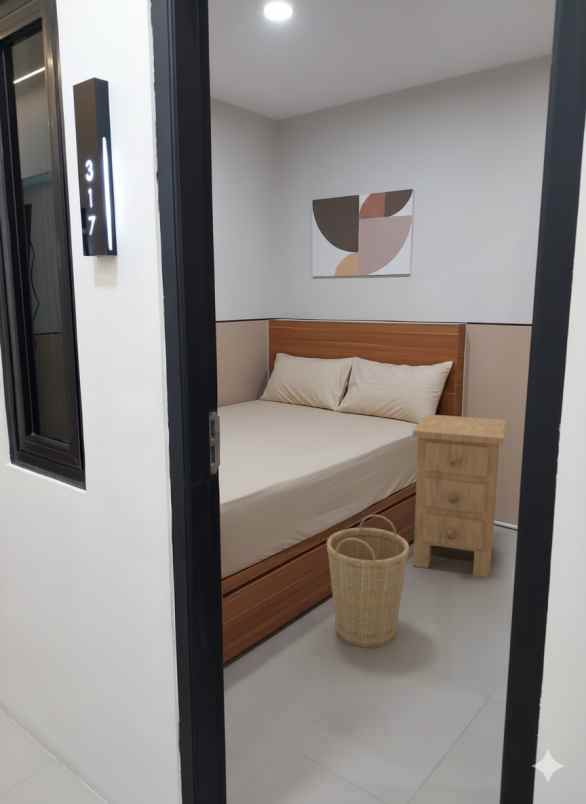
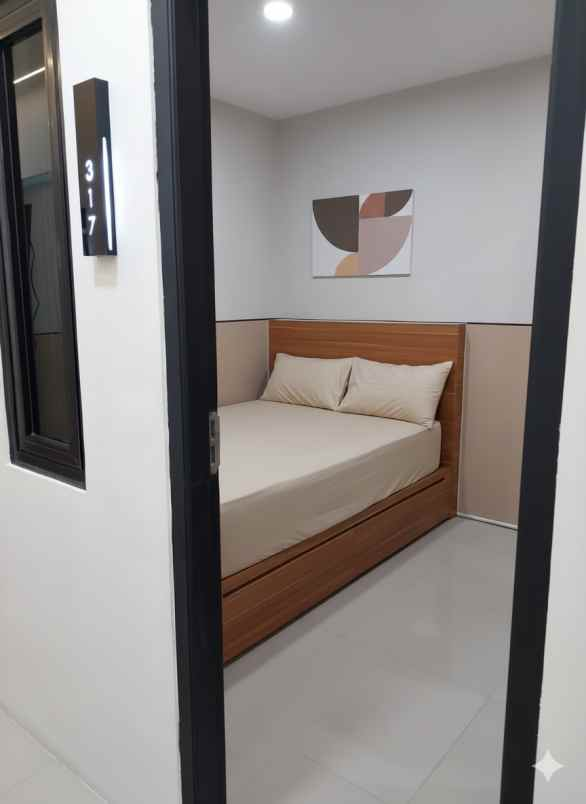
- nightstand [412,413,507,578]
- basket [326,514,410,649]
